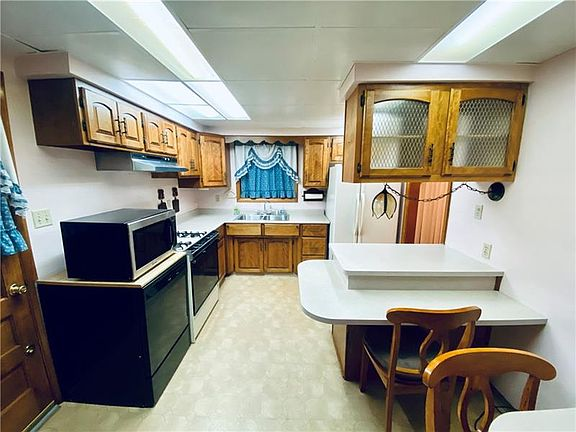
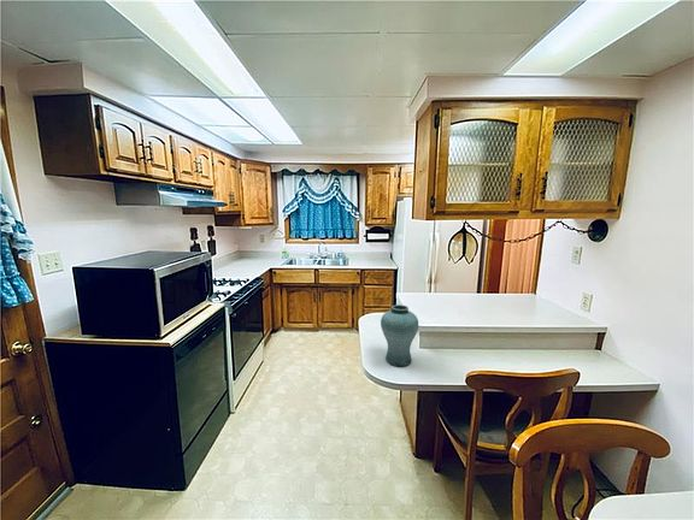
+ vase [380,303,419,367]
